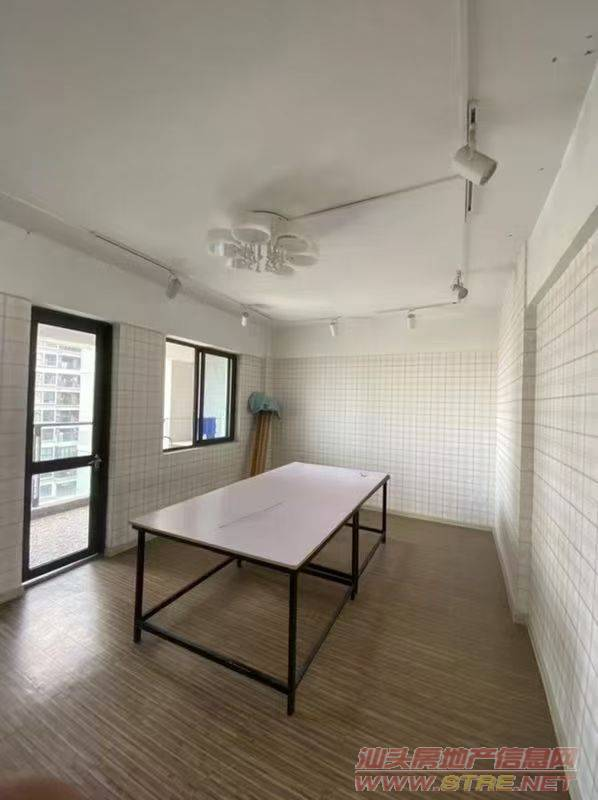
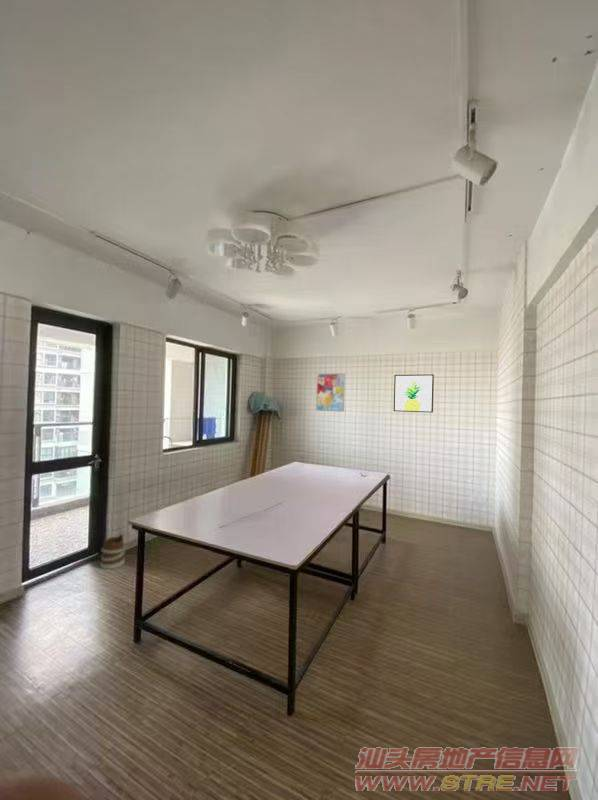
+ wall art [393,373,435,414]
+ wooden bucket [99,524,126,570]
+ wall art [315,372,346,413]
